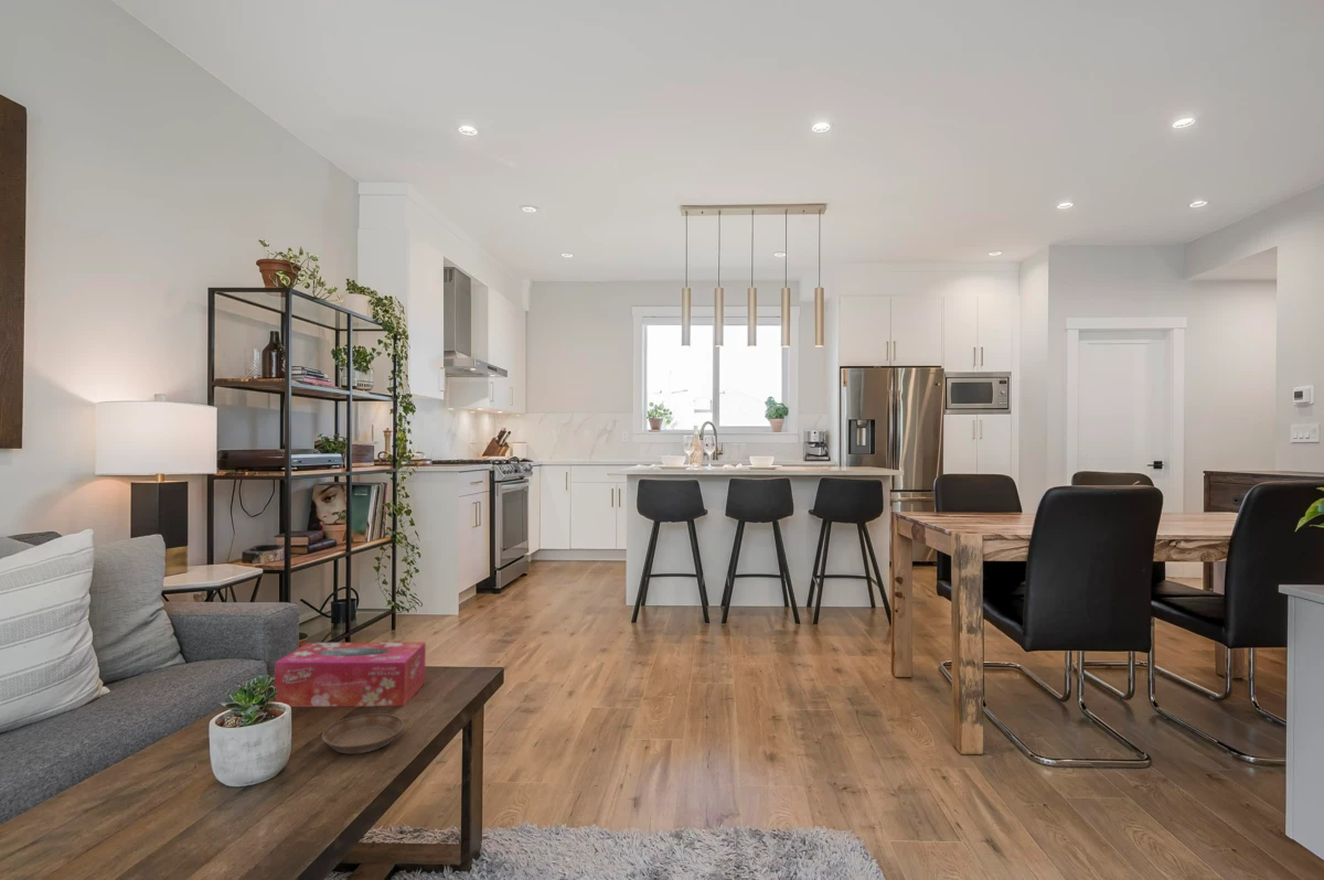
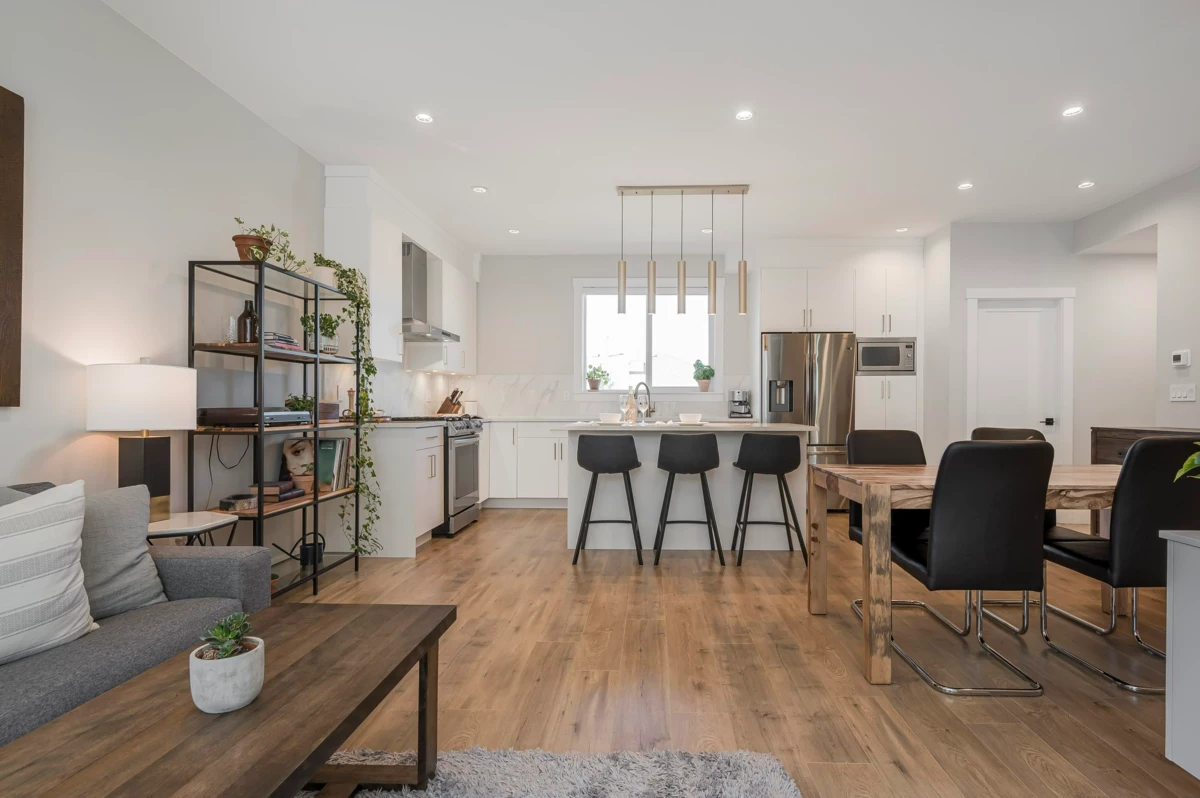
- saucer [321,712,405,754]
- tissue box [274,642,427,708]
